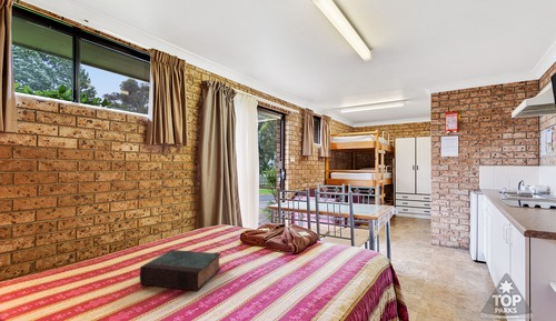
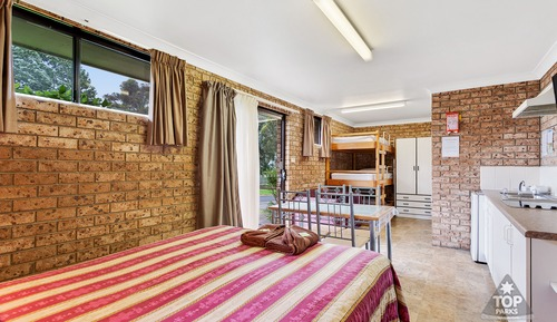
- book [139,249,221,292]
